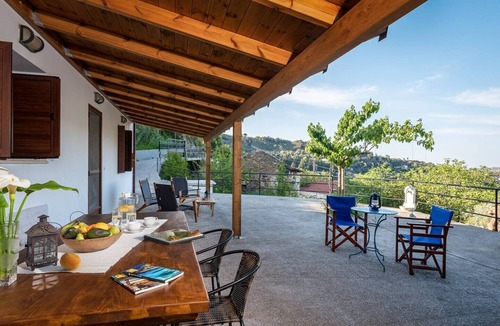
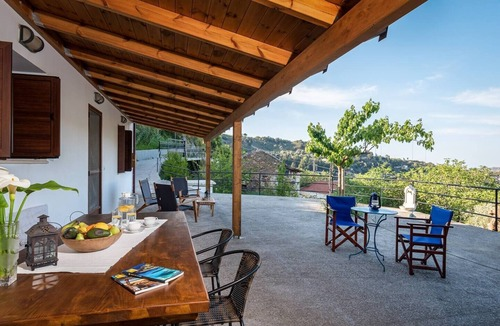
- fruit [59,251,82,271]
- dinner plate [143,227,206,246]
